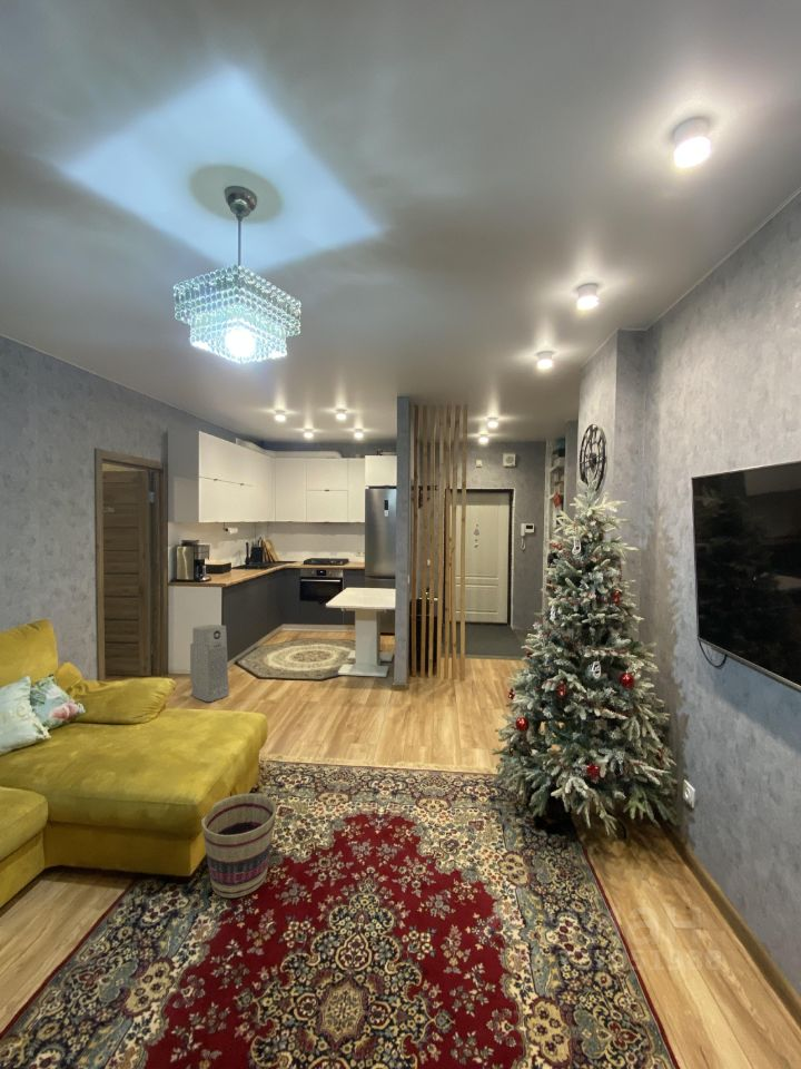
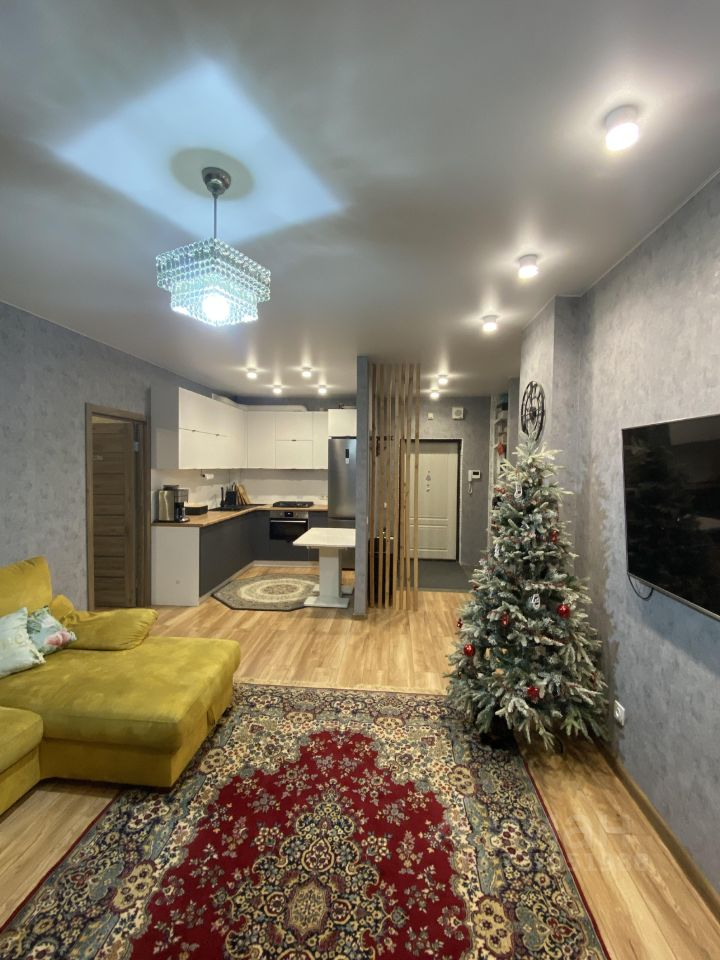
- basket [200,793,277,899]
- air purifier [189,624,230,703]
